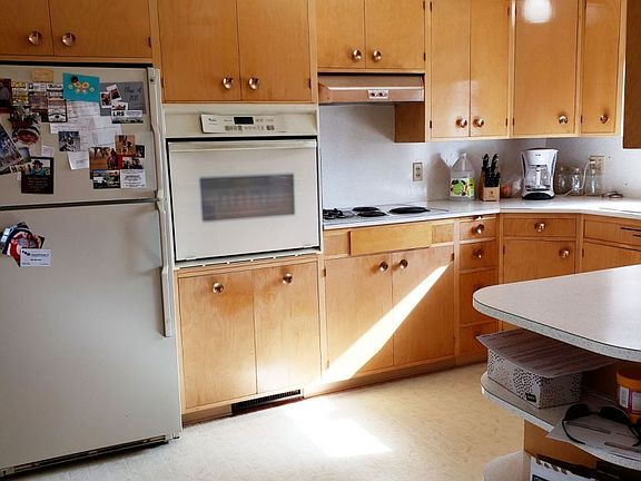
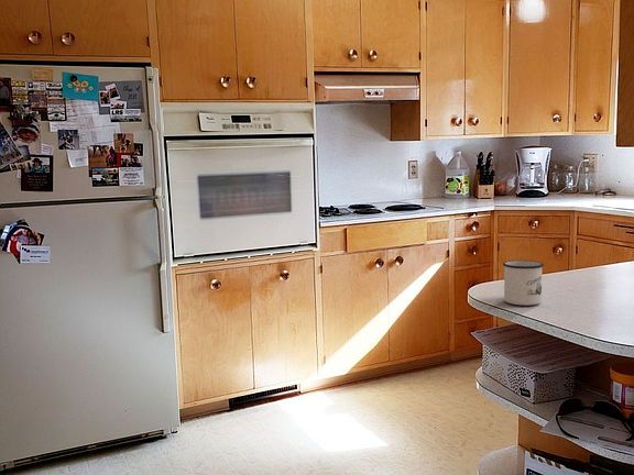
+ mug [502,259,545,307]
